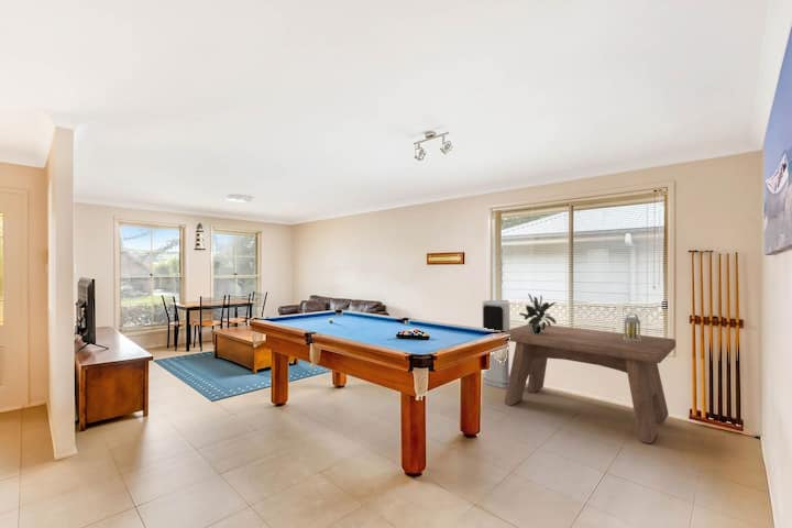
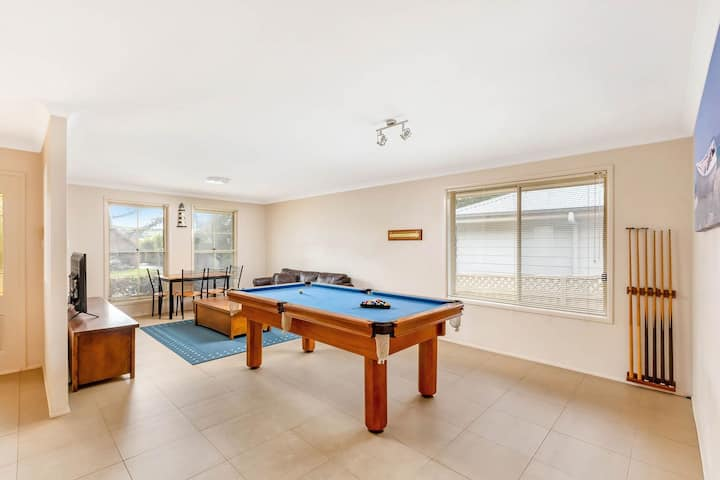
- bench [504,323,676,444]
- lantern [623,311,641,341]
- air purifier [481,299,510,389]
- potted plant [518,293,558,334]
